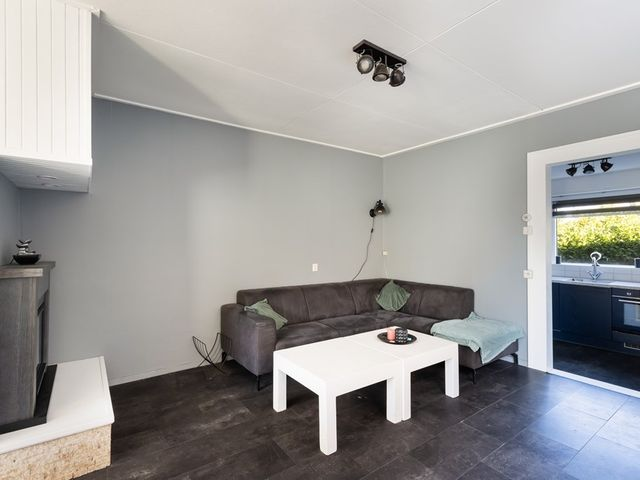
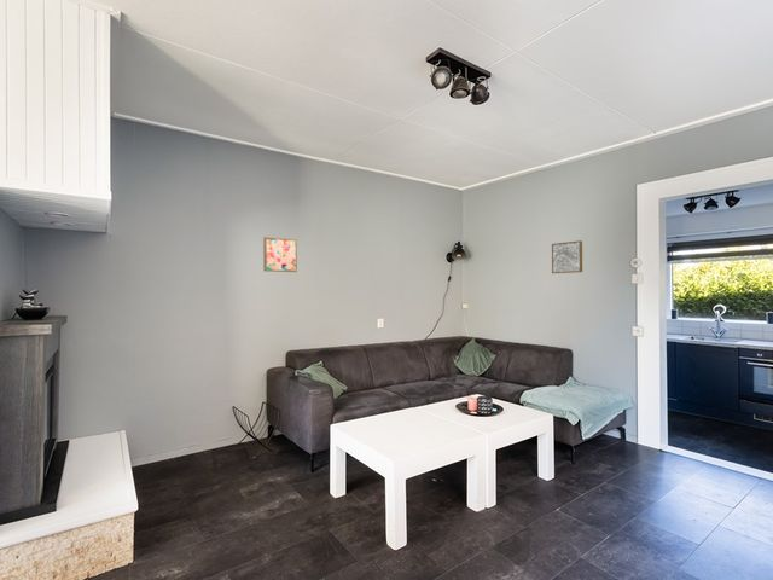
+ wall art [551,239,583,274]
+ wall art [262,236,298,273]
